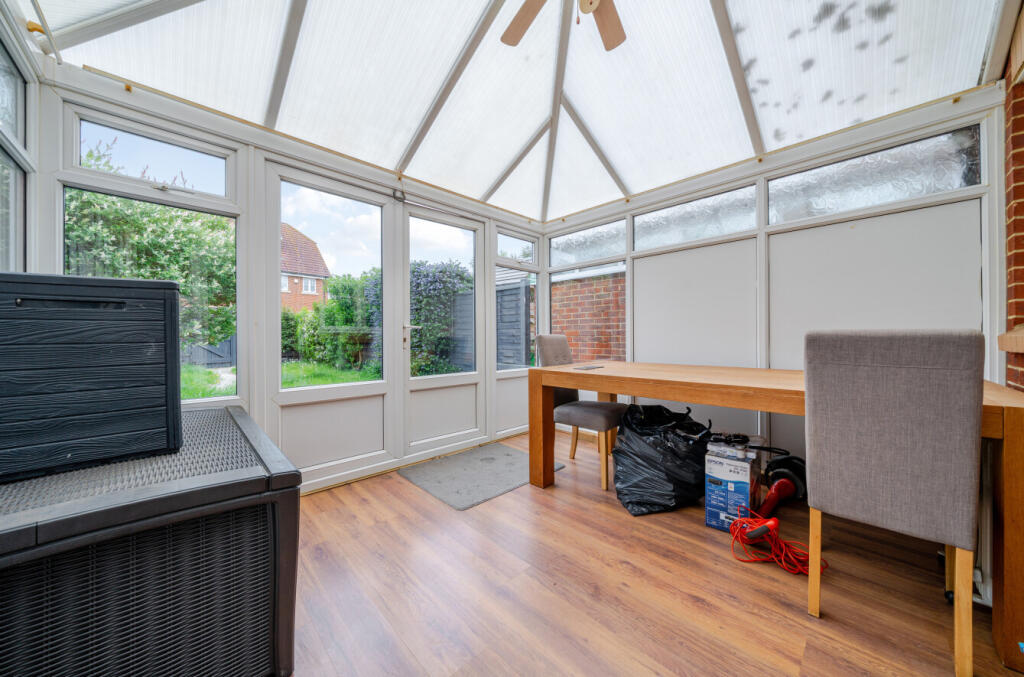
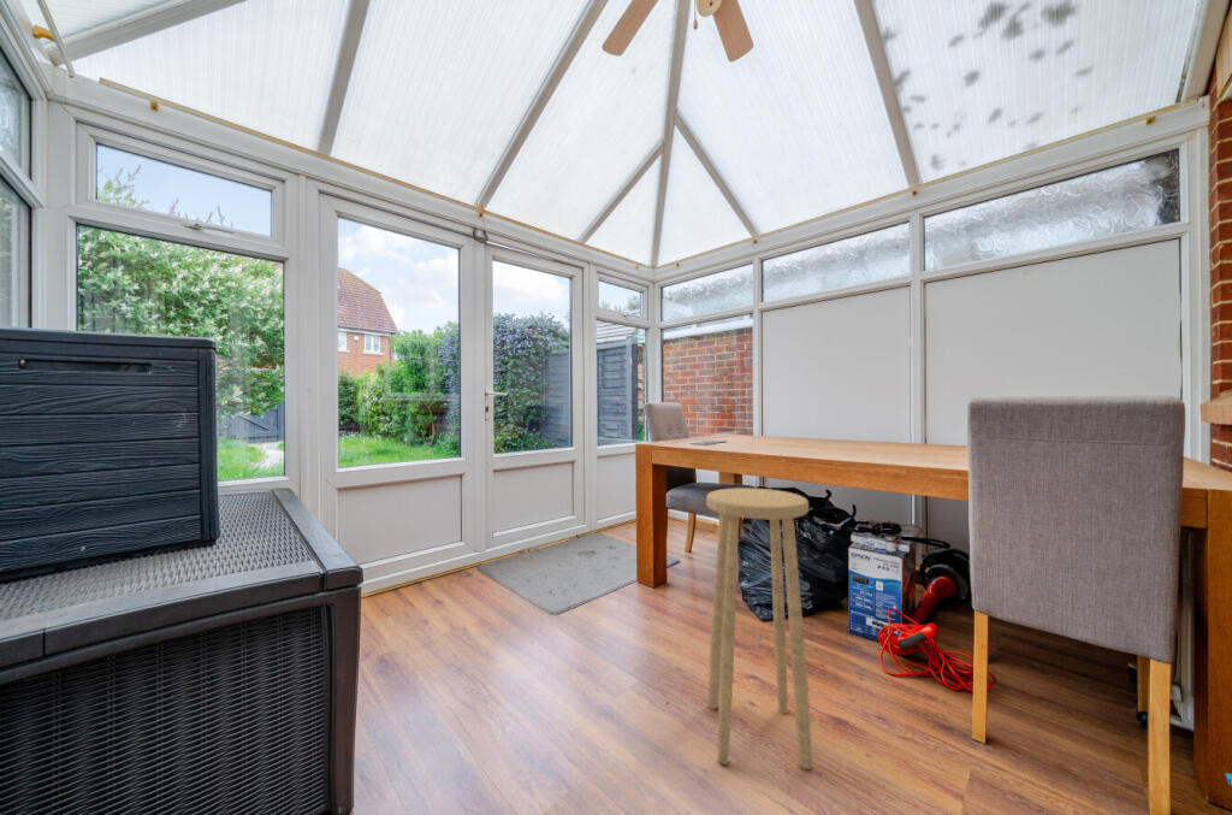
+ stool [705,486,813,770]
